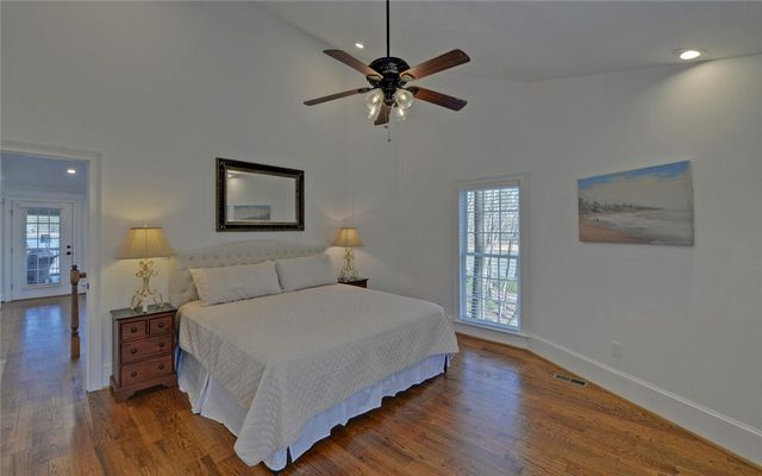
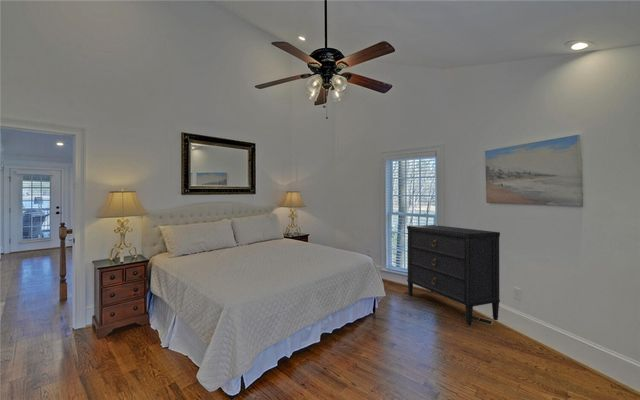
+ dresser [406,224,501,327]
